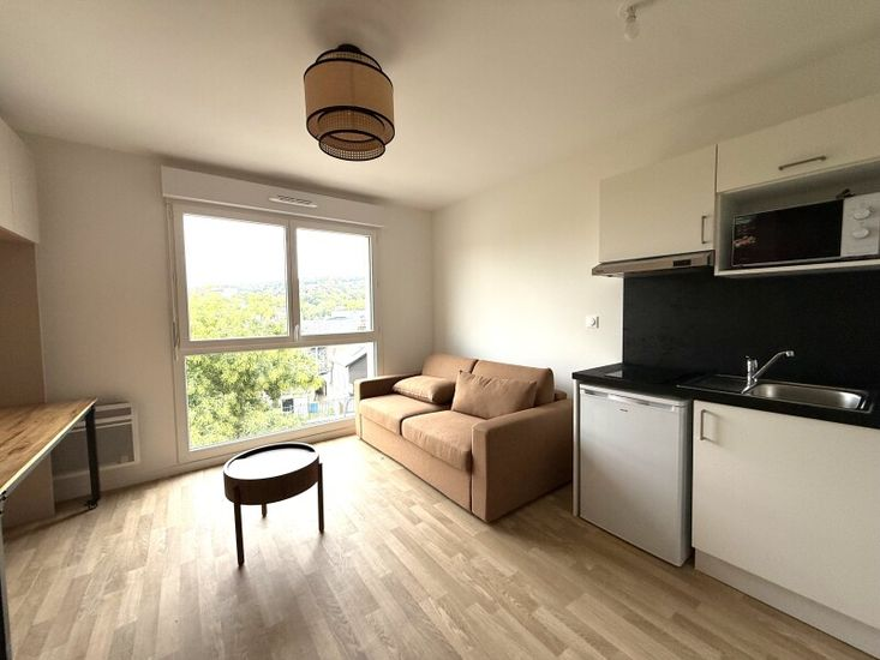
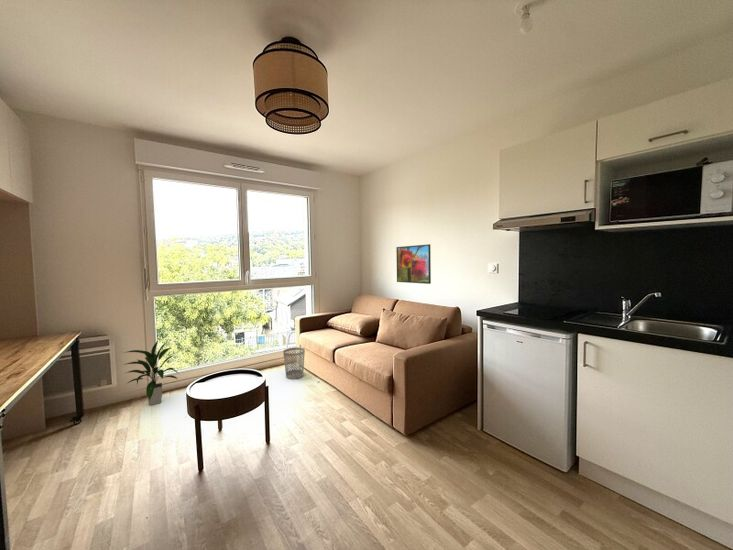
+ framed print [395,243,432,285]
+ wastebasket [282,346,306,380]
+ indoor plant [122,340,179,406]
